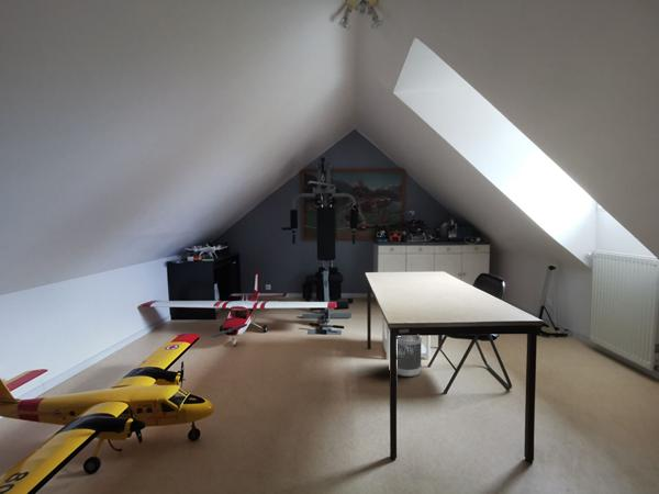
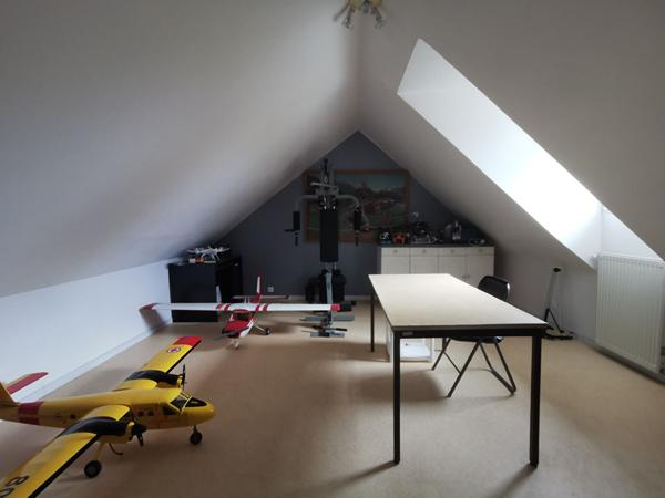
- wastebasket [396,335,423,378]
